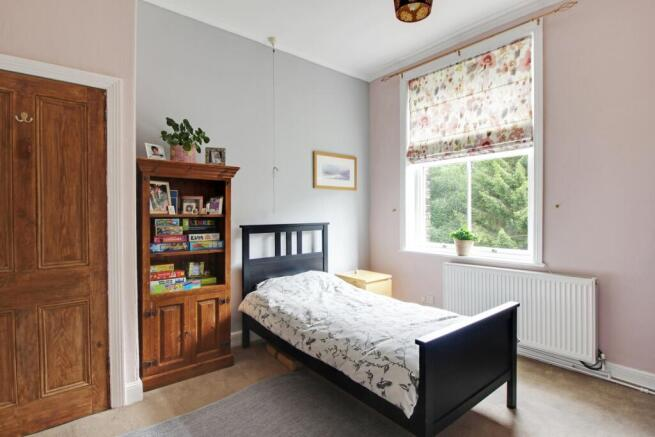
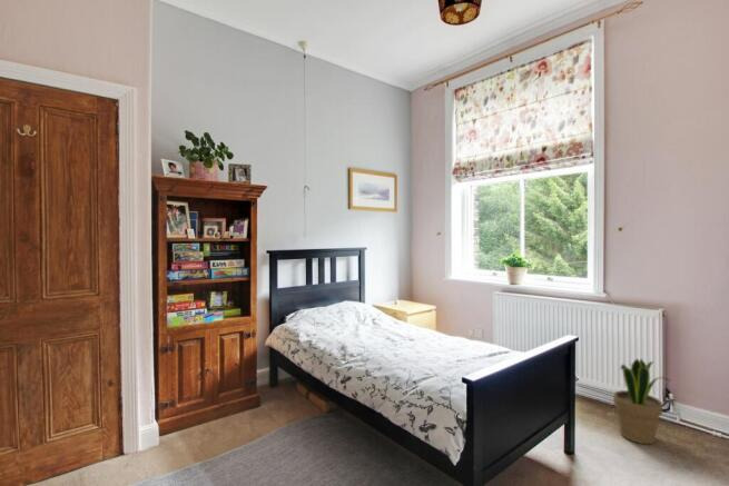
+ potted plant [612,357,671,445]
